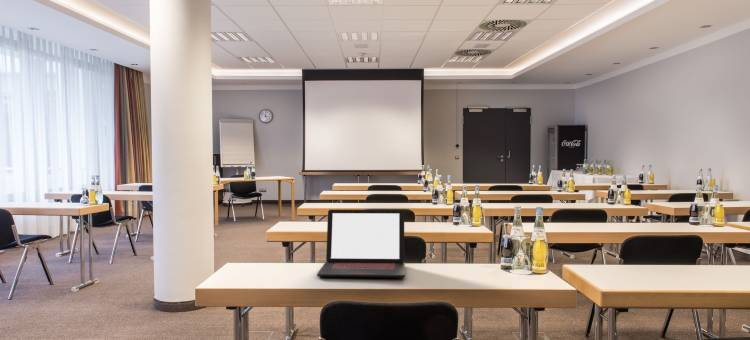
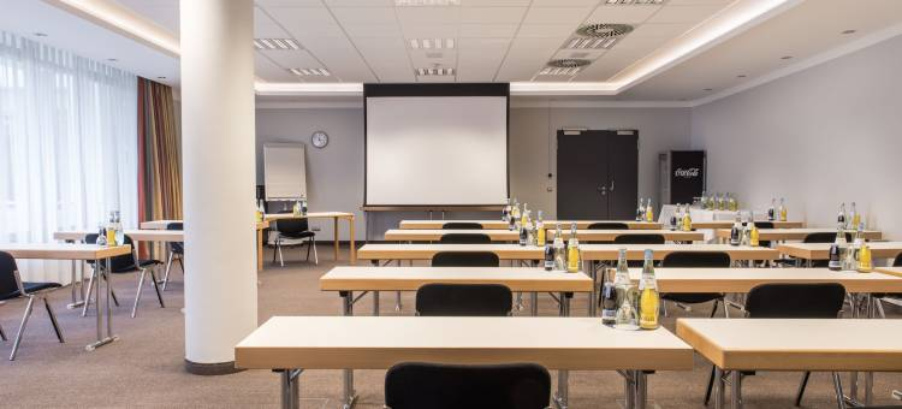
- laptop [316,209,406,278]
